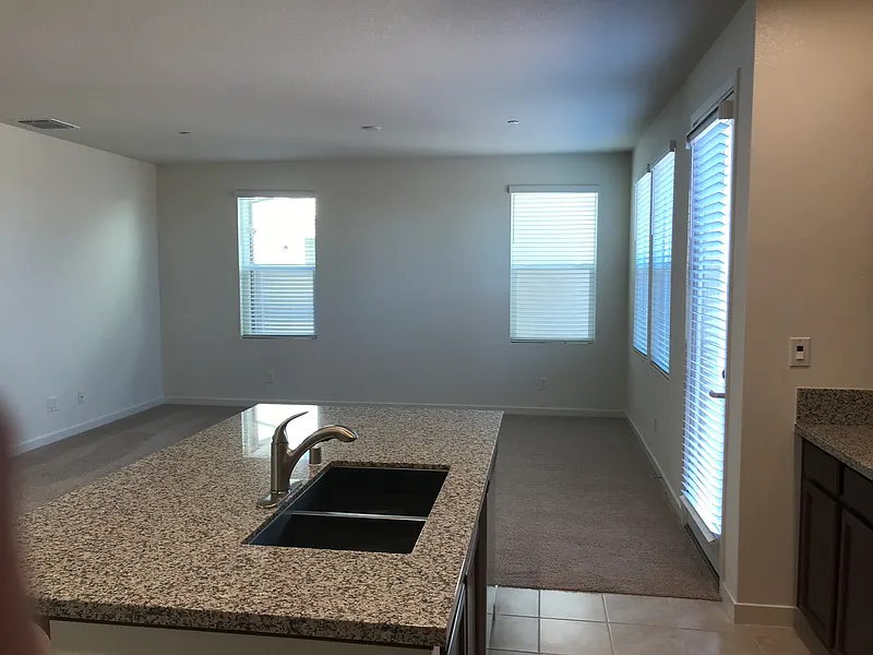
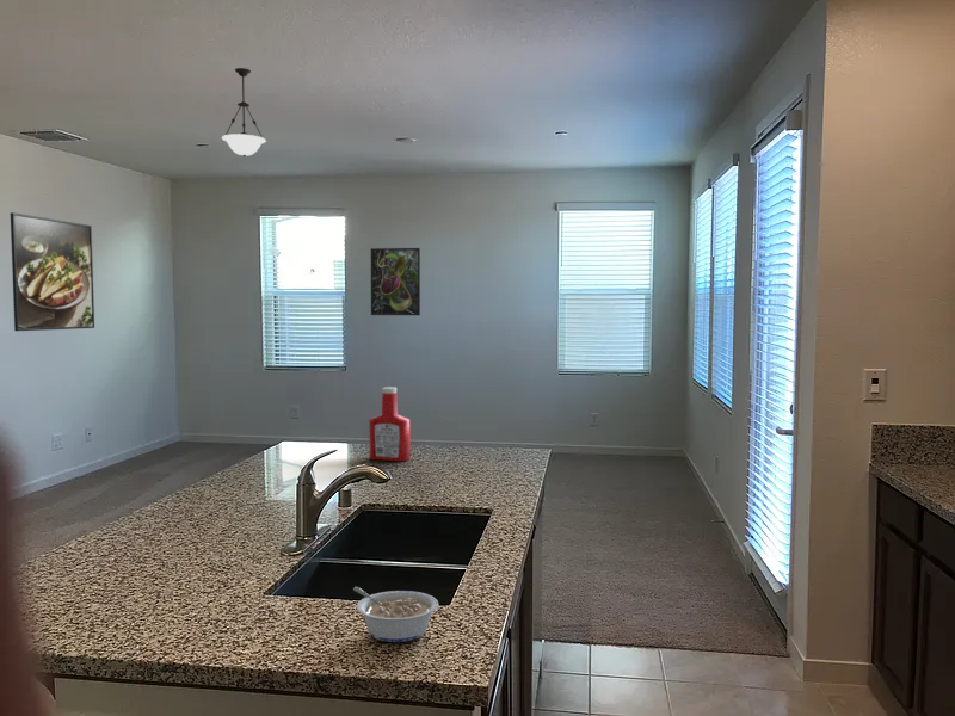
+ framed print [369,247,421,316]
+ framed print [10,211,96,332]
+ pendant light [221,67,267,158]
+ legume [352,586,439,643]
+ soap bottle [368,385,411,462]
